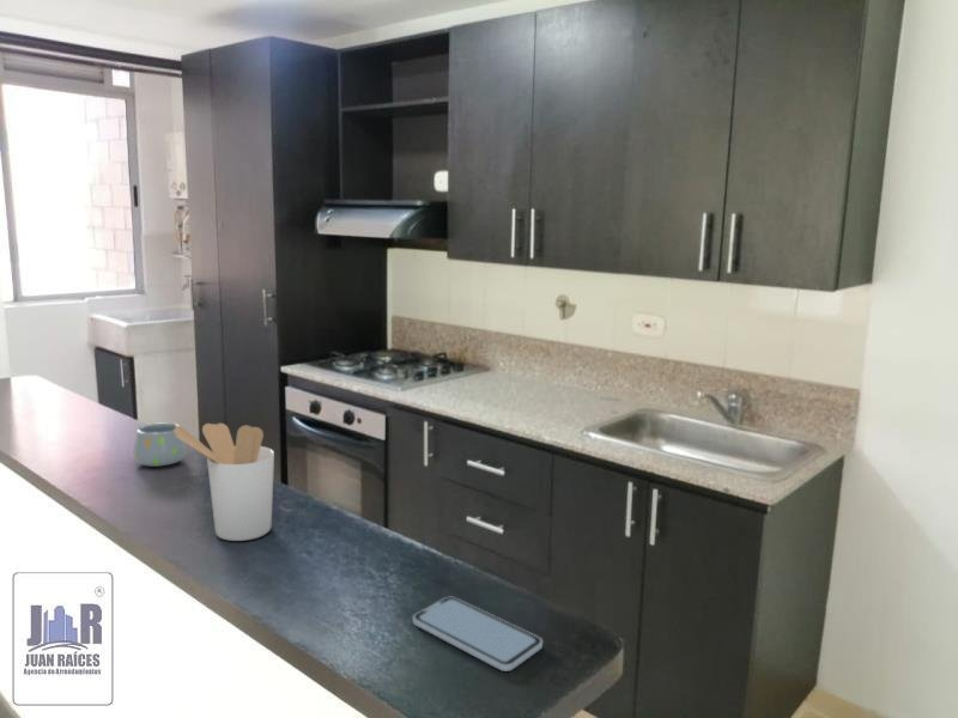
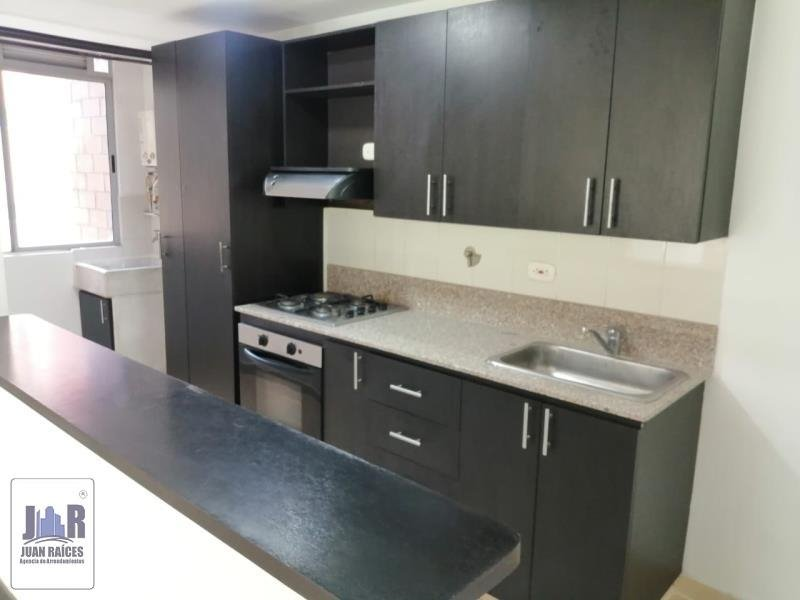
- smartphone [412,596,544,673]
- mug [133,422,187,468]
- utensil holder [174,422,275,542]
